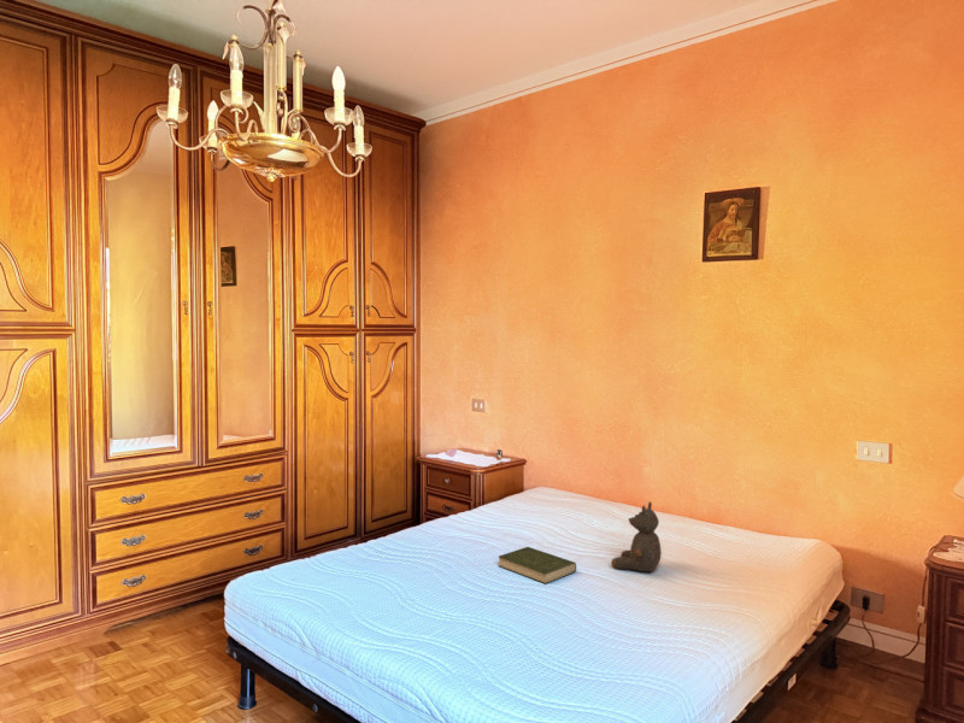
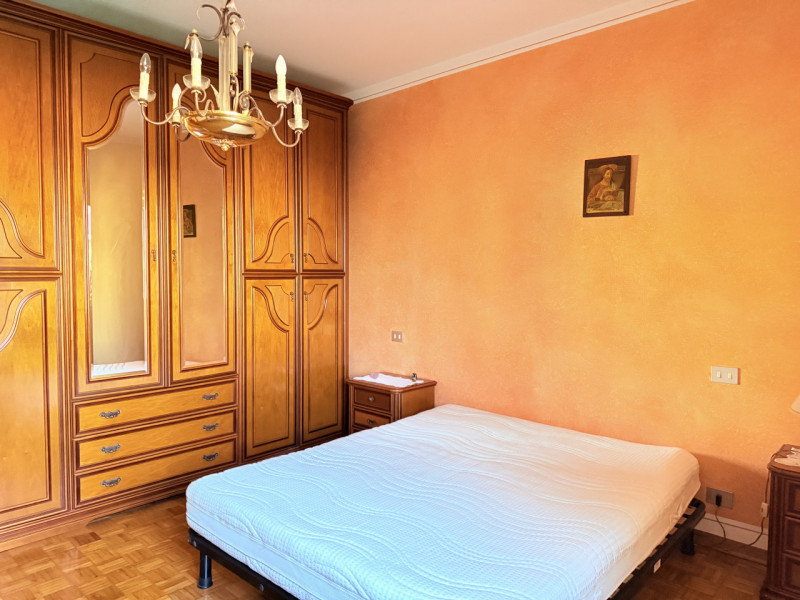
- stuffed bear [610,500,663,572]
- book [498,546,577,584]
